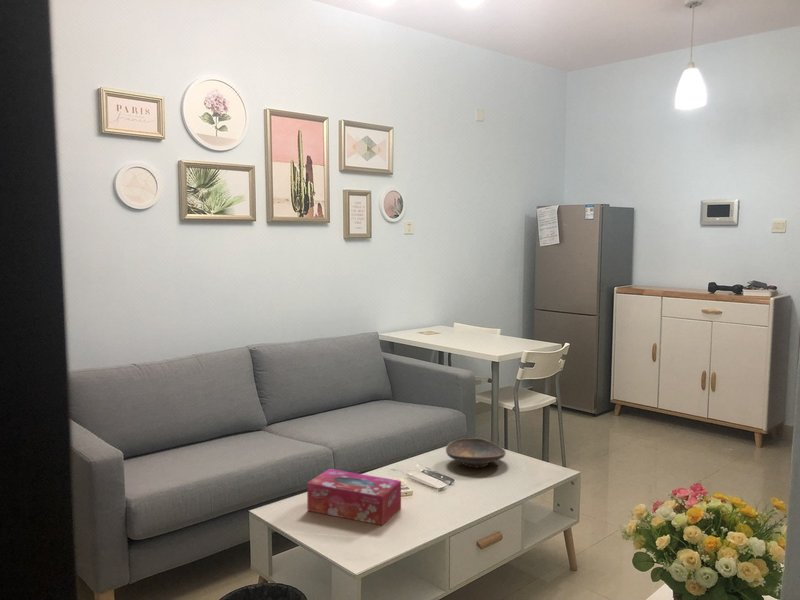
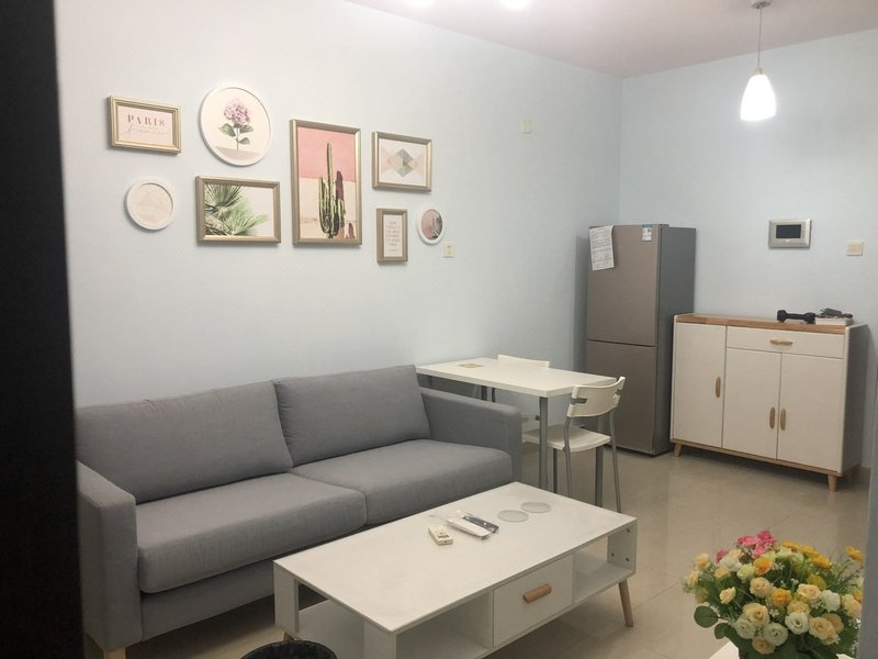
- tissue box [306,468,402,526]
- decorative bowl [445,437,507,469]
